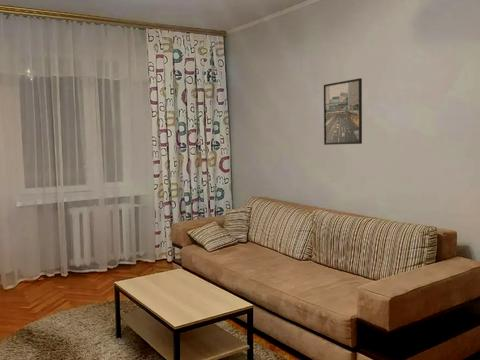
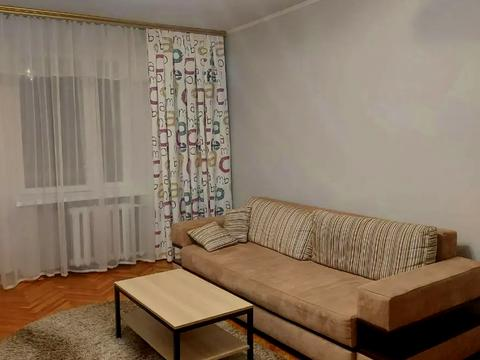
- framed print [323,77,363,146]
